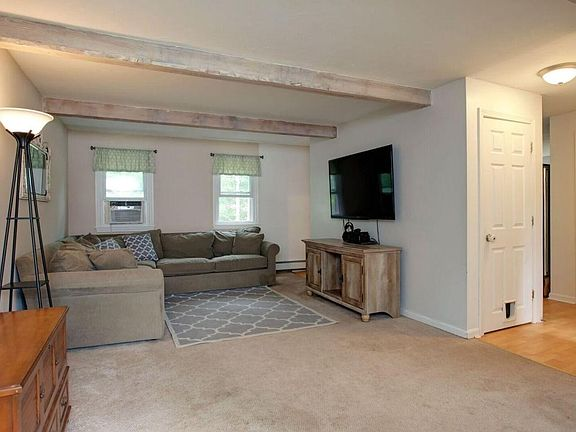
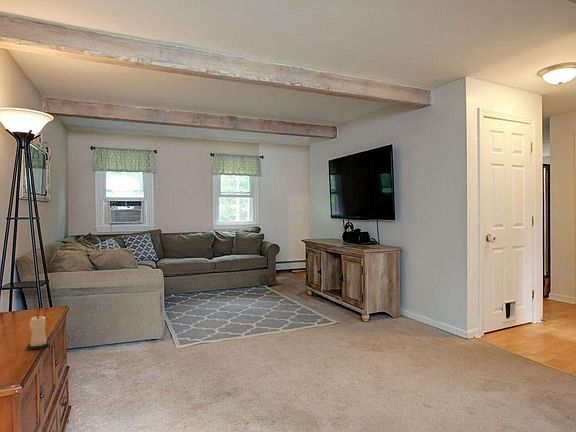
+ candle [26,314,50,351]
